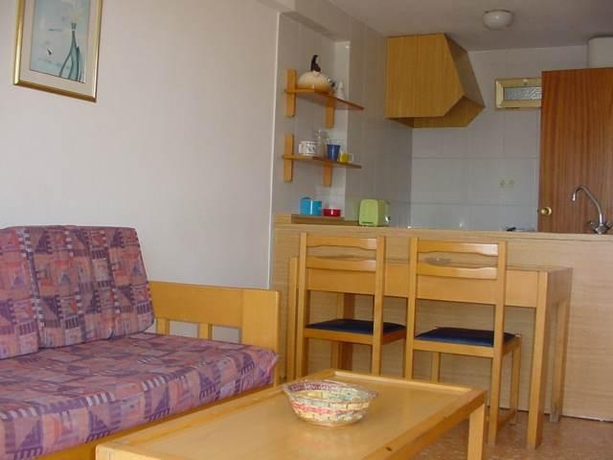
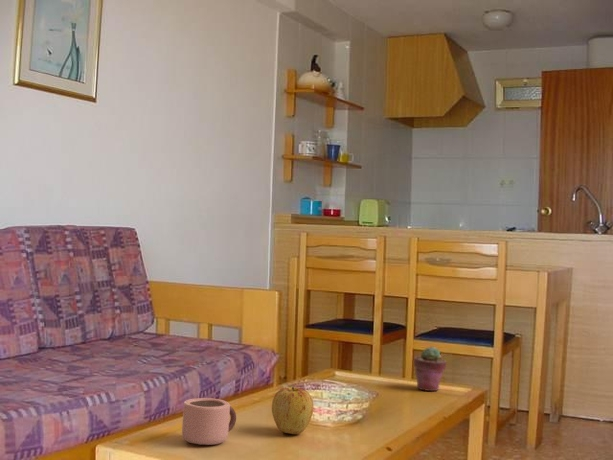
+ apple [271,386,314,435]
+ mug [181,397,237,446]
+ potted succulent [413,346,447,392]
